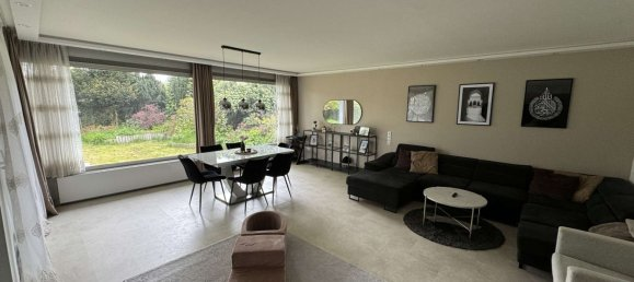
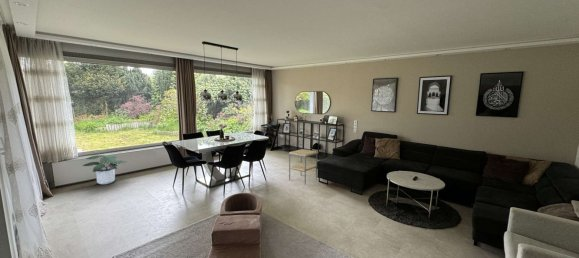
+ side table [288,148,319,185]
+ potted plant [82,154,128,185]
